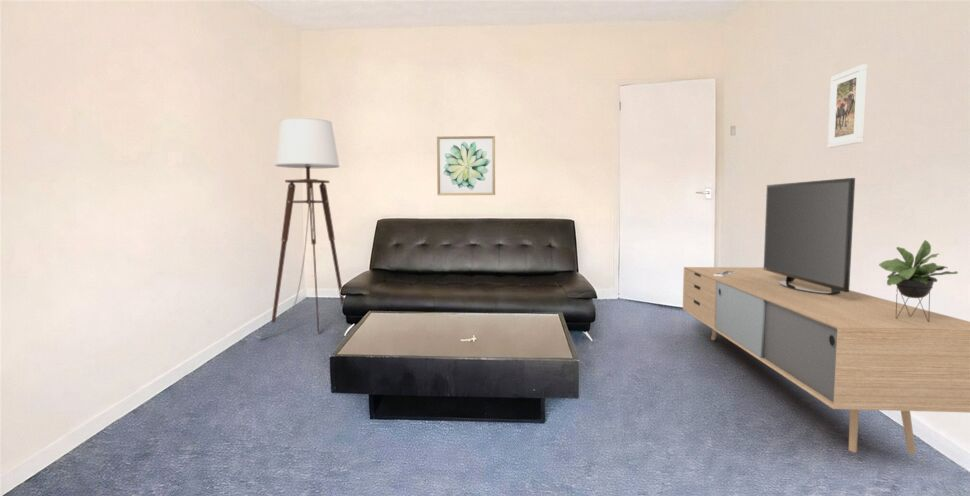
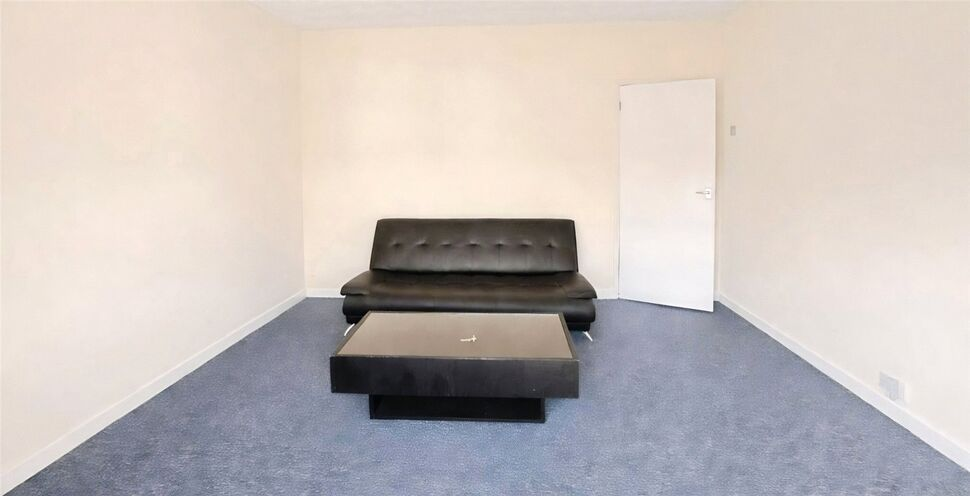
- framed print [827,63,868,149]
- floor lamp [255,117,345,339]
- wall art [436,135,496,196]
- media console [682,177,970,455]
